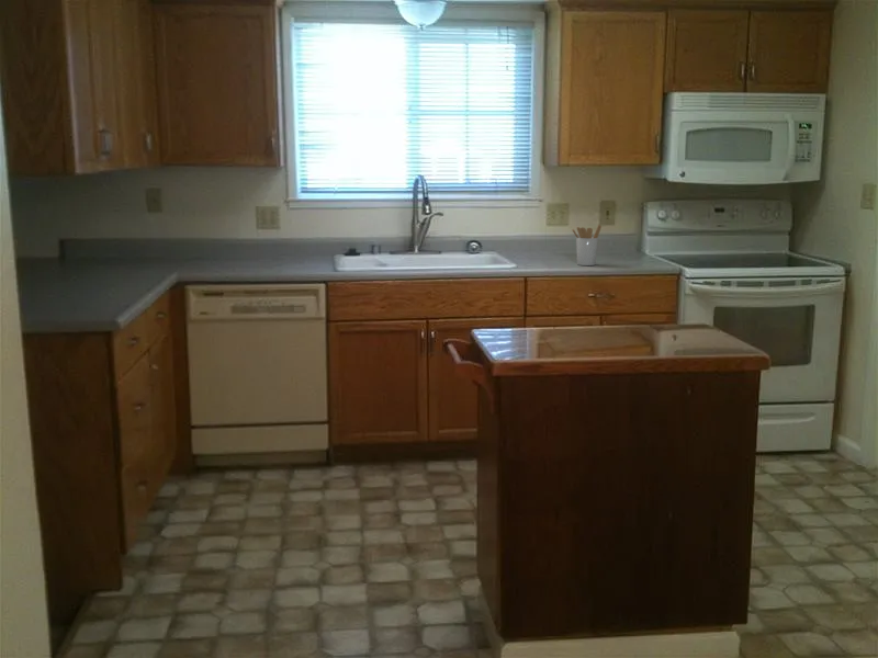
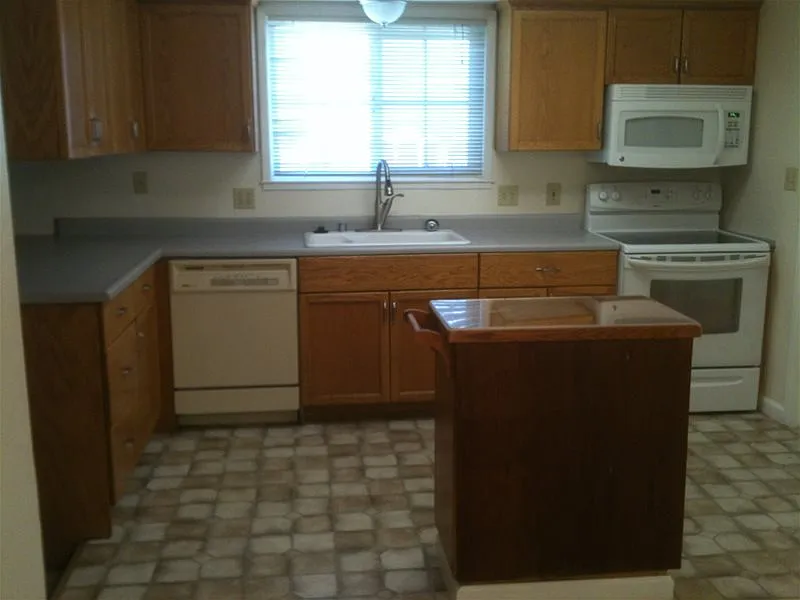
- utensil holder [571,224,603,266]
